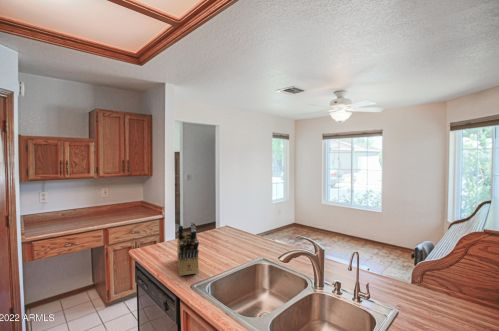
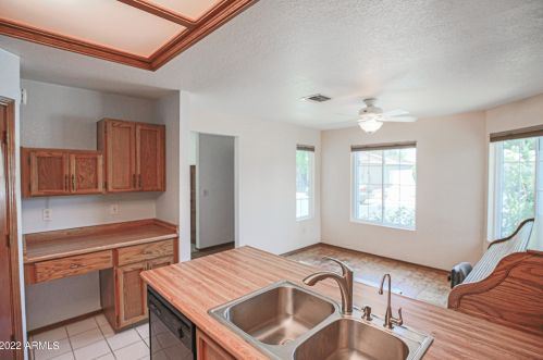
- knife block [176,221,200,277]
